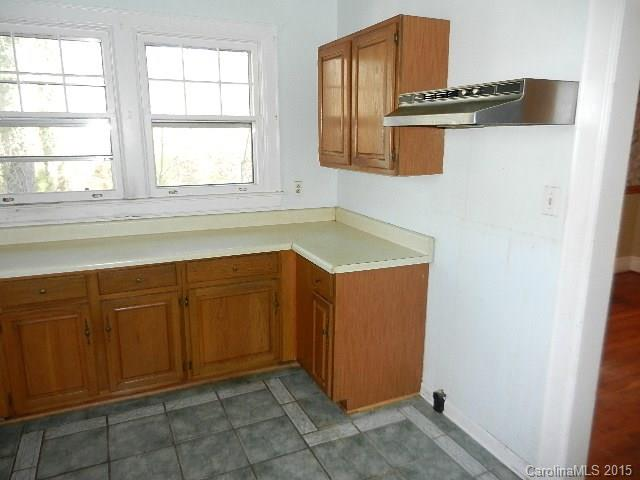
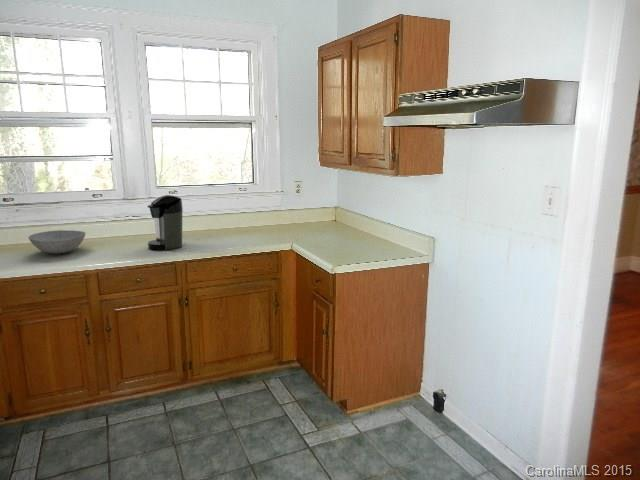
+ bowl [28,229,87,255]
+ coffee maker [146,194,184,251]
